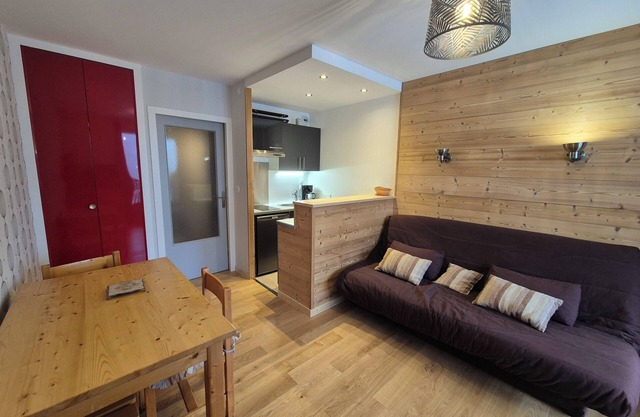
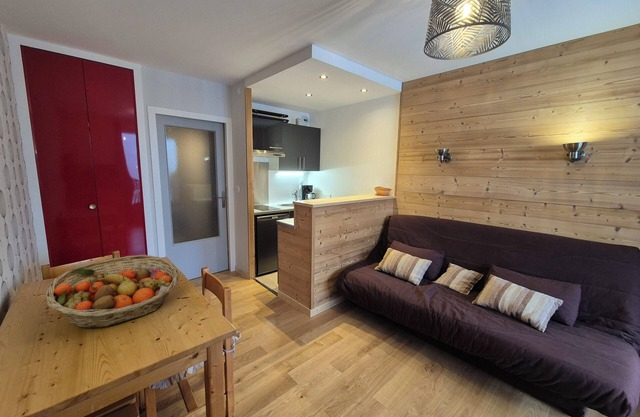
+ fruit basket [45,254,180,329]
